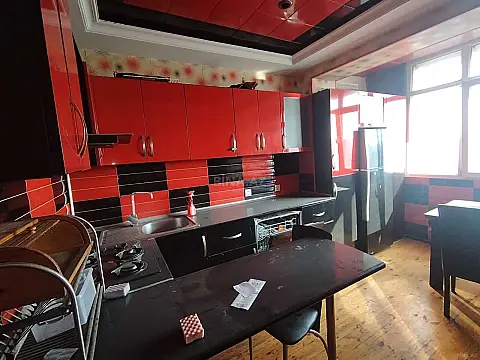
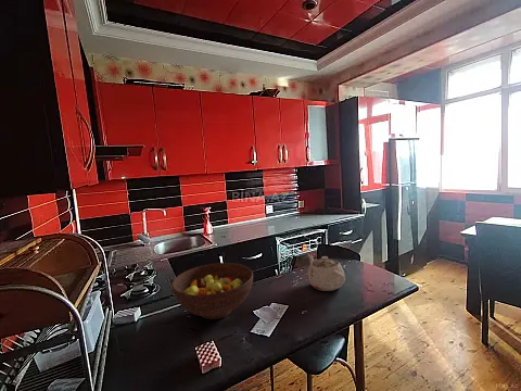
+ teapot [306,253,346,292]
+ fruit bowl [170,262,254,320]
